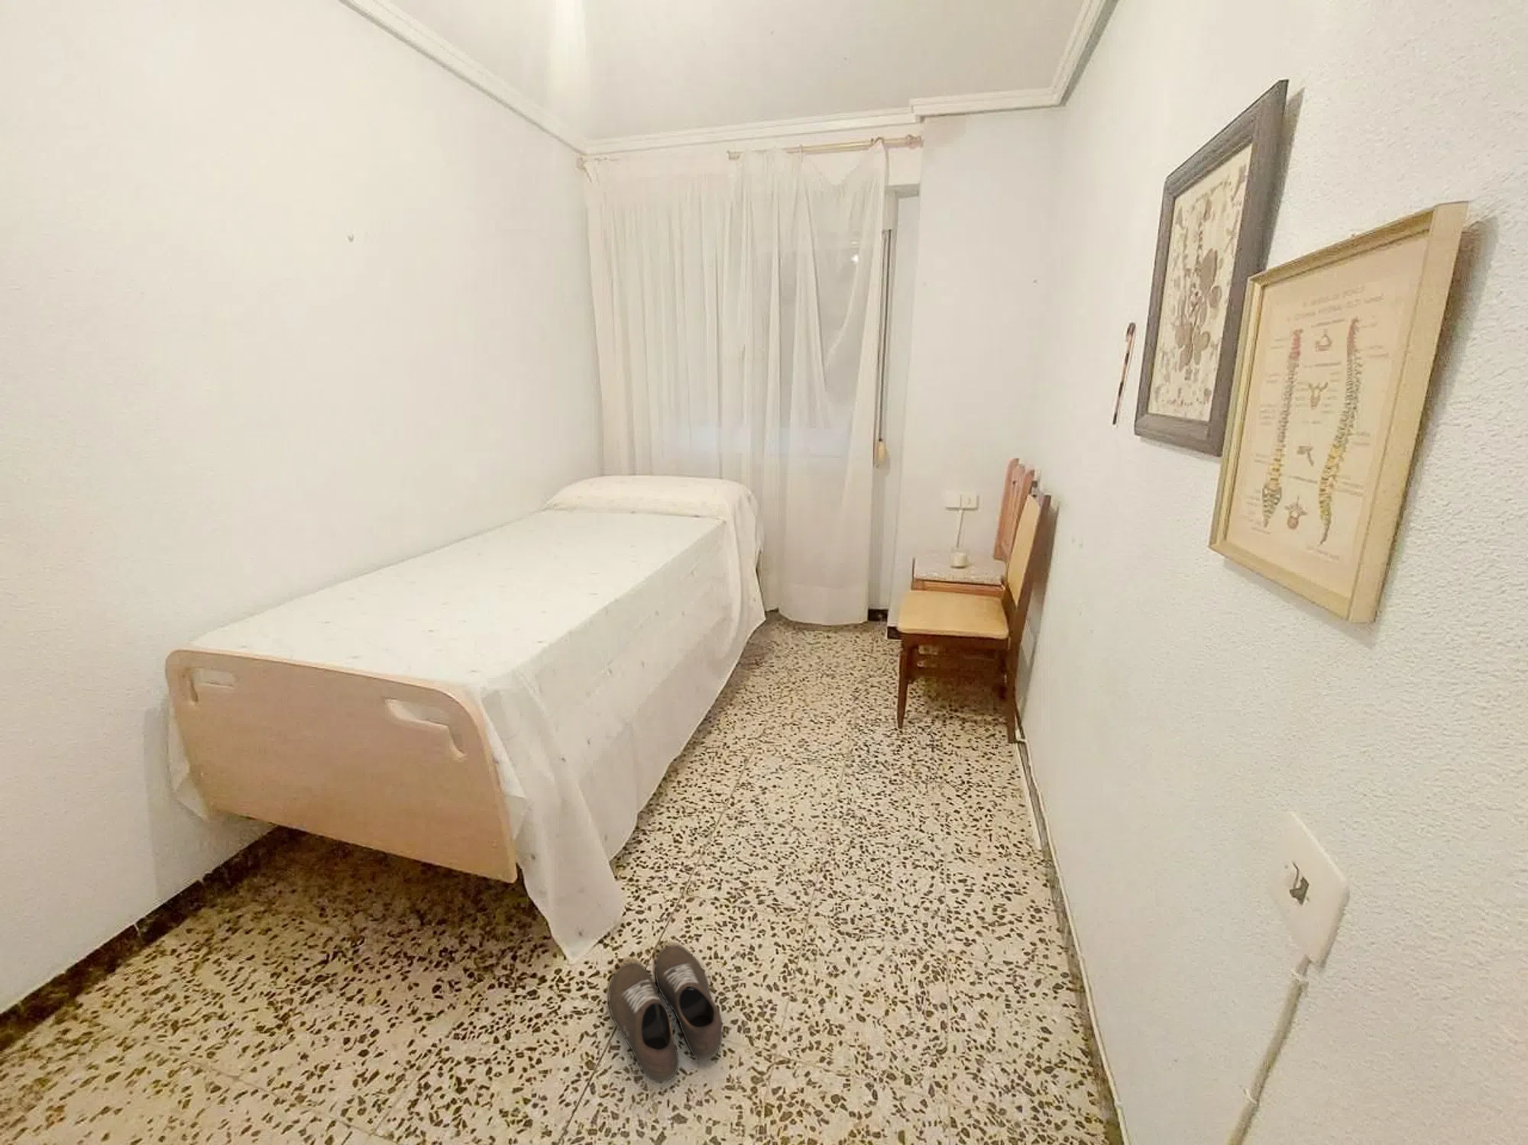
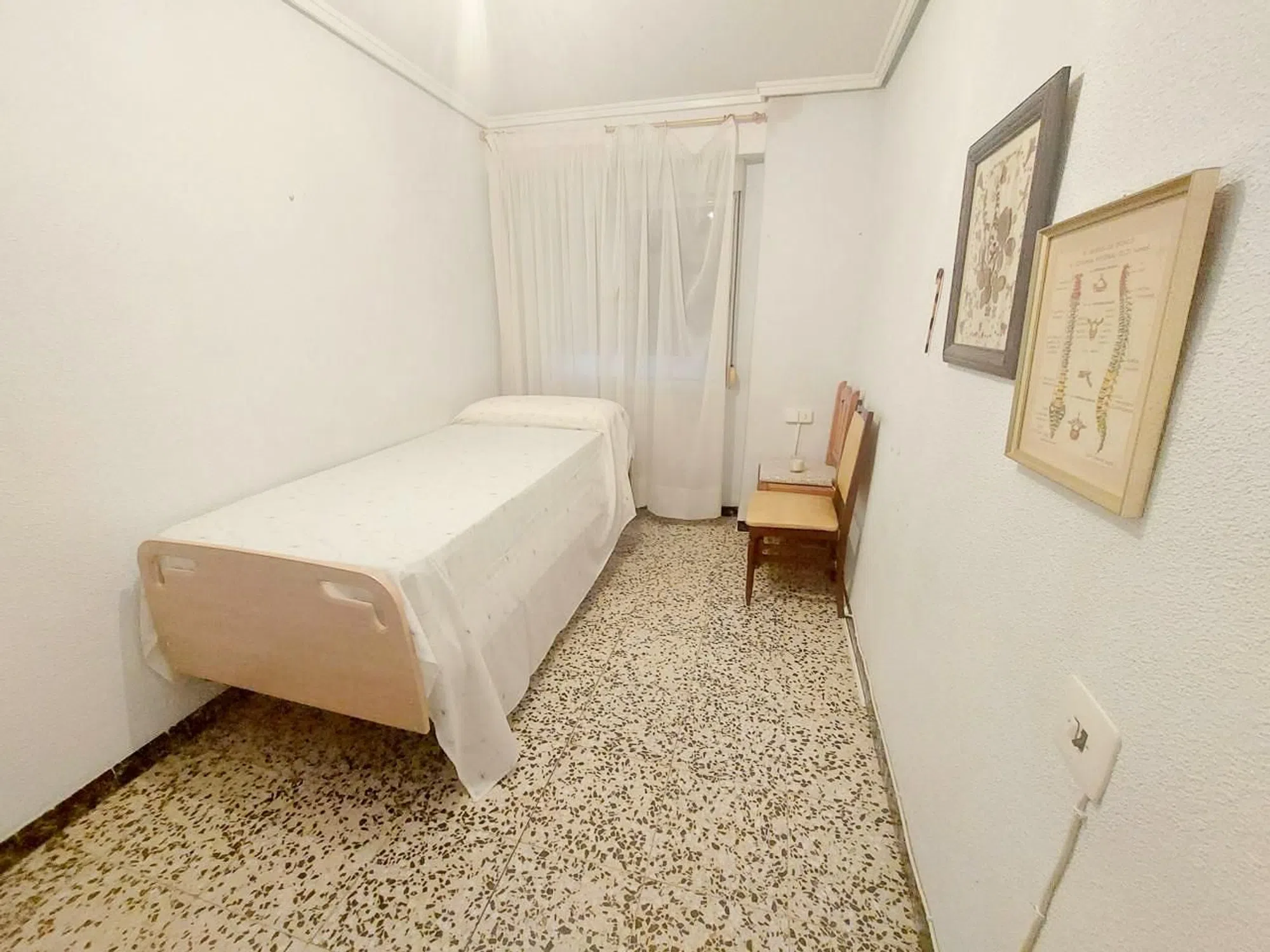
- shoe [608,944,723,1084]
